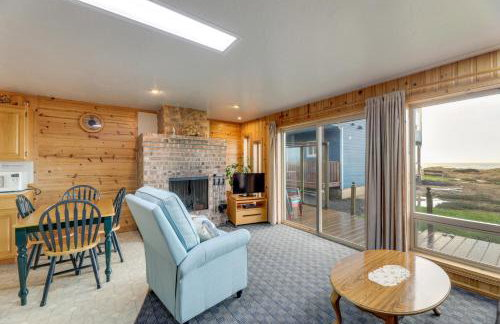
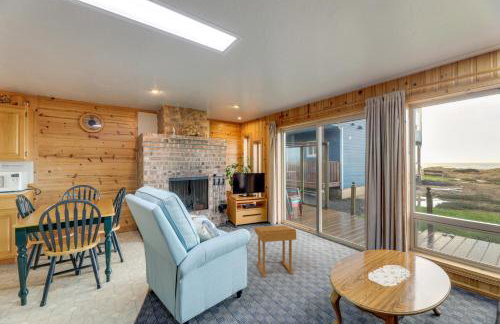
+ side table [253,224,297,278]
